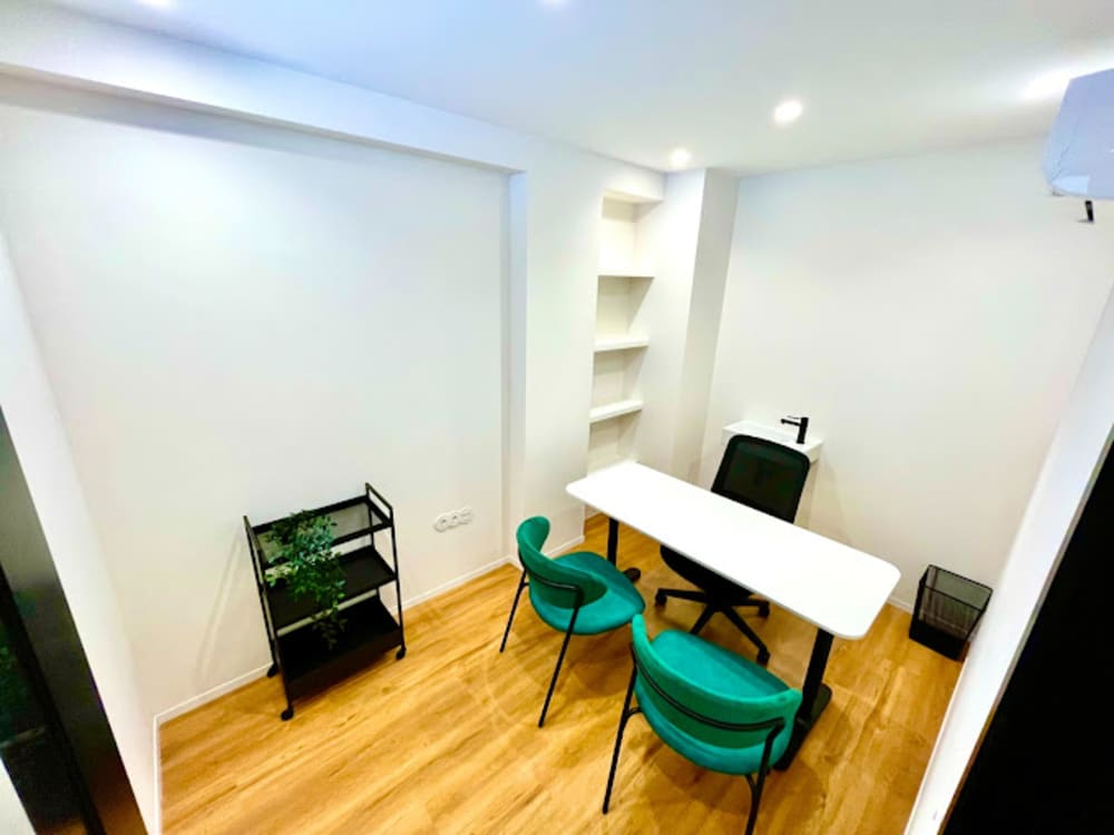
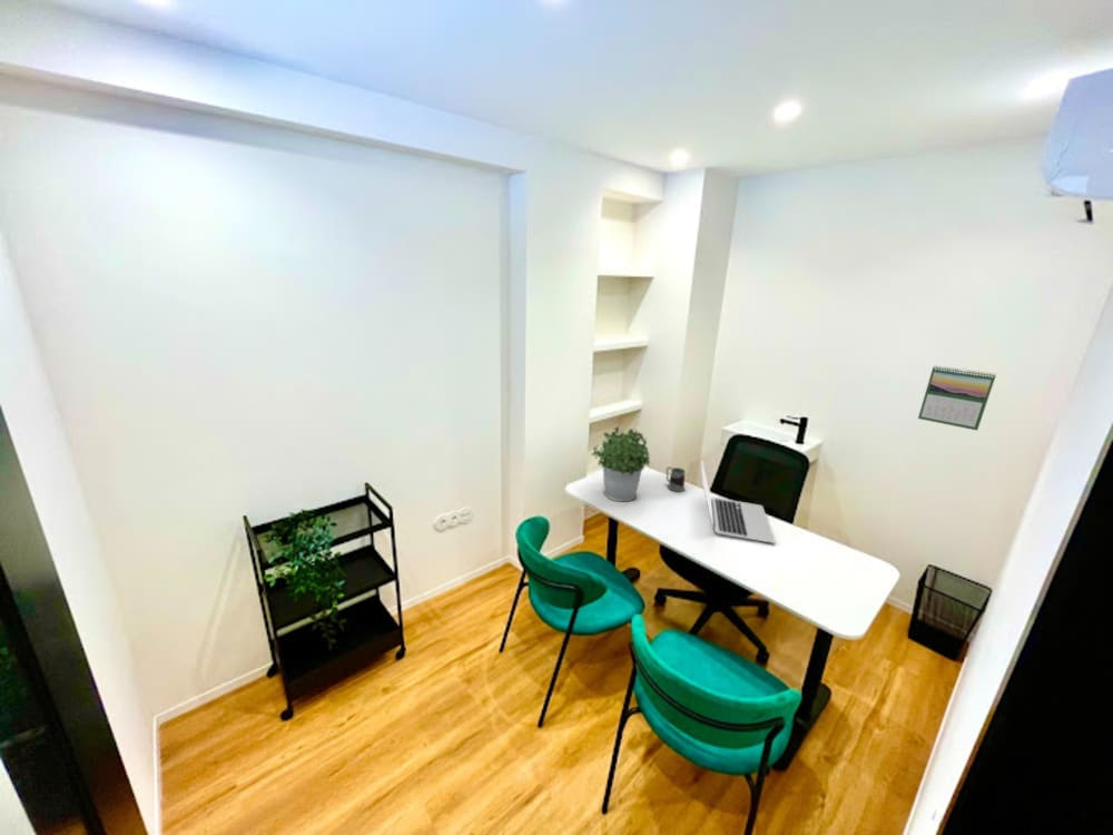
+ laptop [699,454,776,544]
+ mug [666,465,687,493]
+ potted plant [590,425,651,502]
+ calendar [917,365,997,432]
